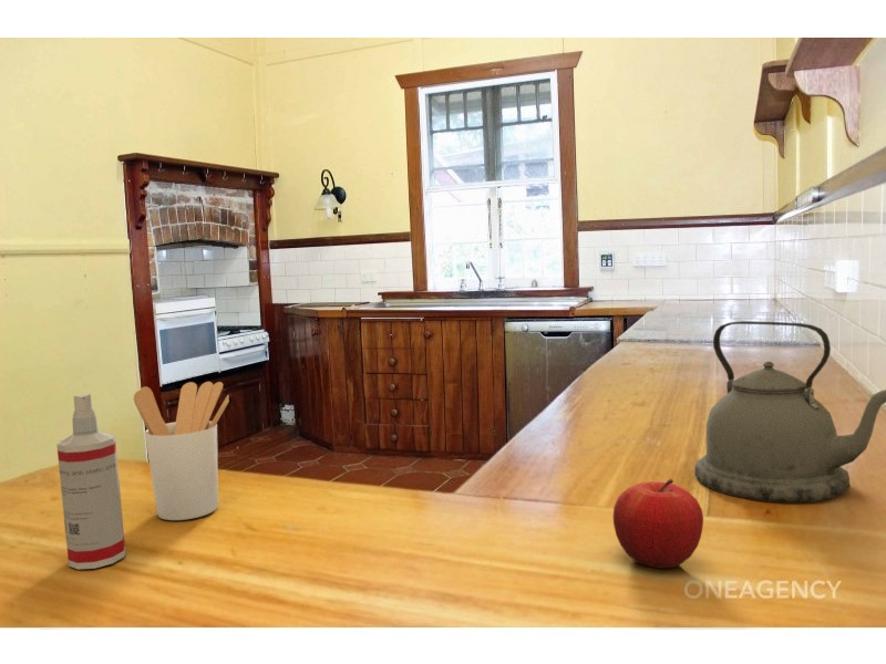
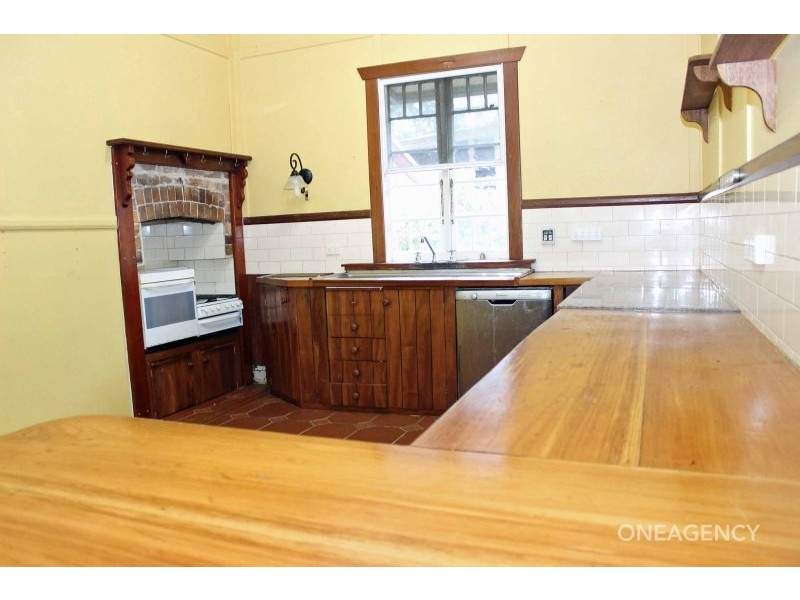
- spray bottle [56,393,126,570]
- utensil holder [133,381,230,521]
- kettle [693,320,886,504]
- fruit [612,477,704,570]
